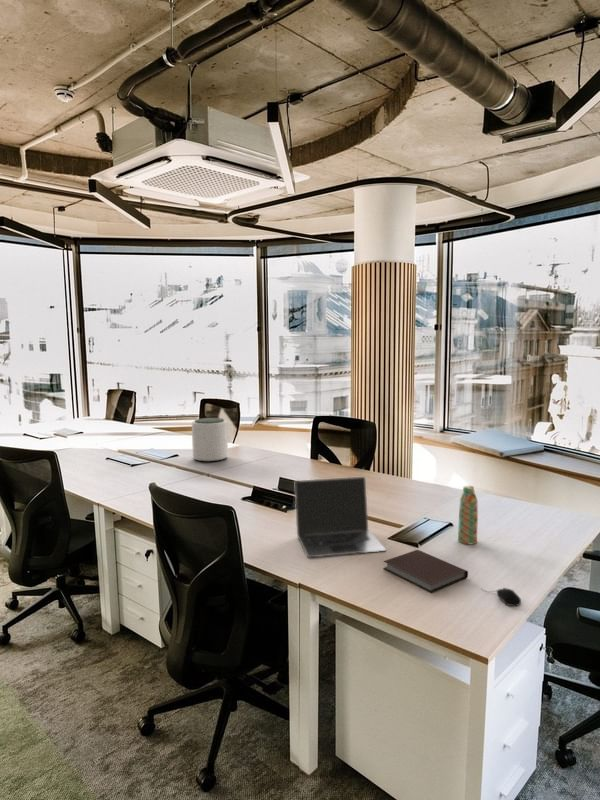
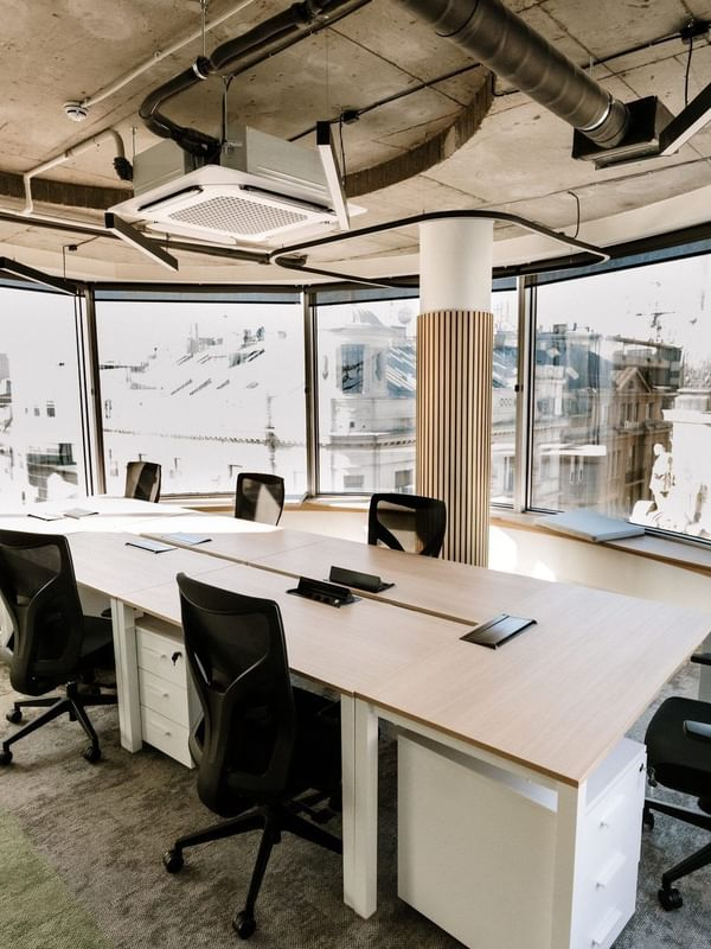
- notebook [382,549,469,594]
- laptop [294,476,387,558]
- water bottle [457,485,479,545]
- plant pot [191,417,229,463]
- computer mouse [481,587,522,607]
